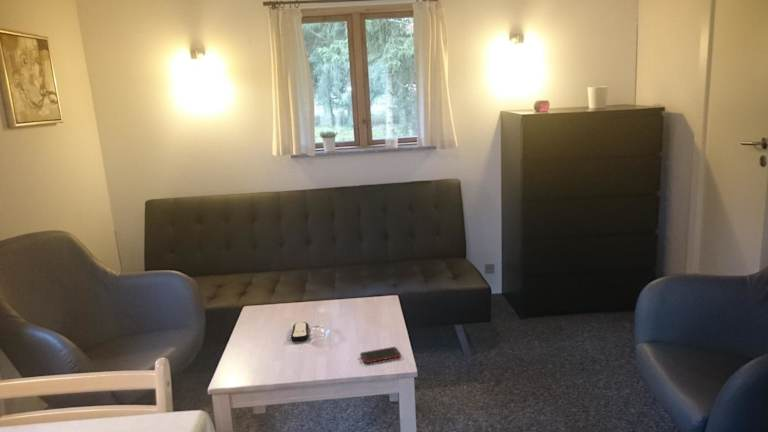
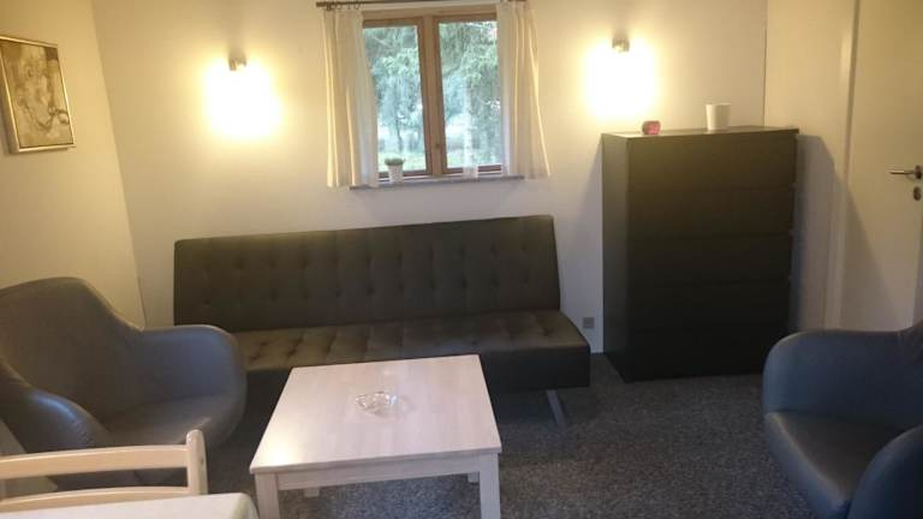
- remote control [290,321,310,342]
- cell phone [359,346,402,364]
